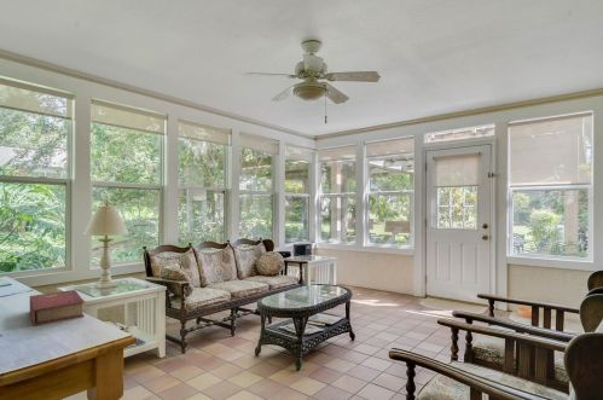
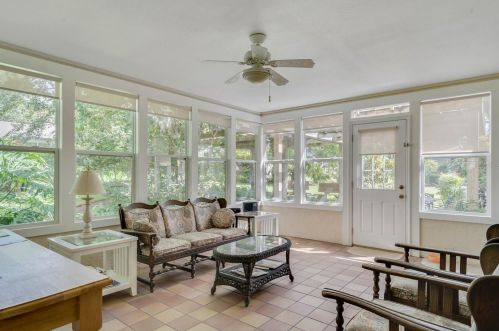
- book [29,289,86,327]
